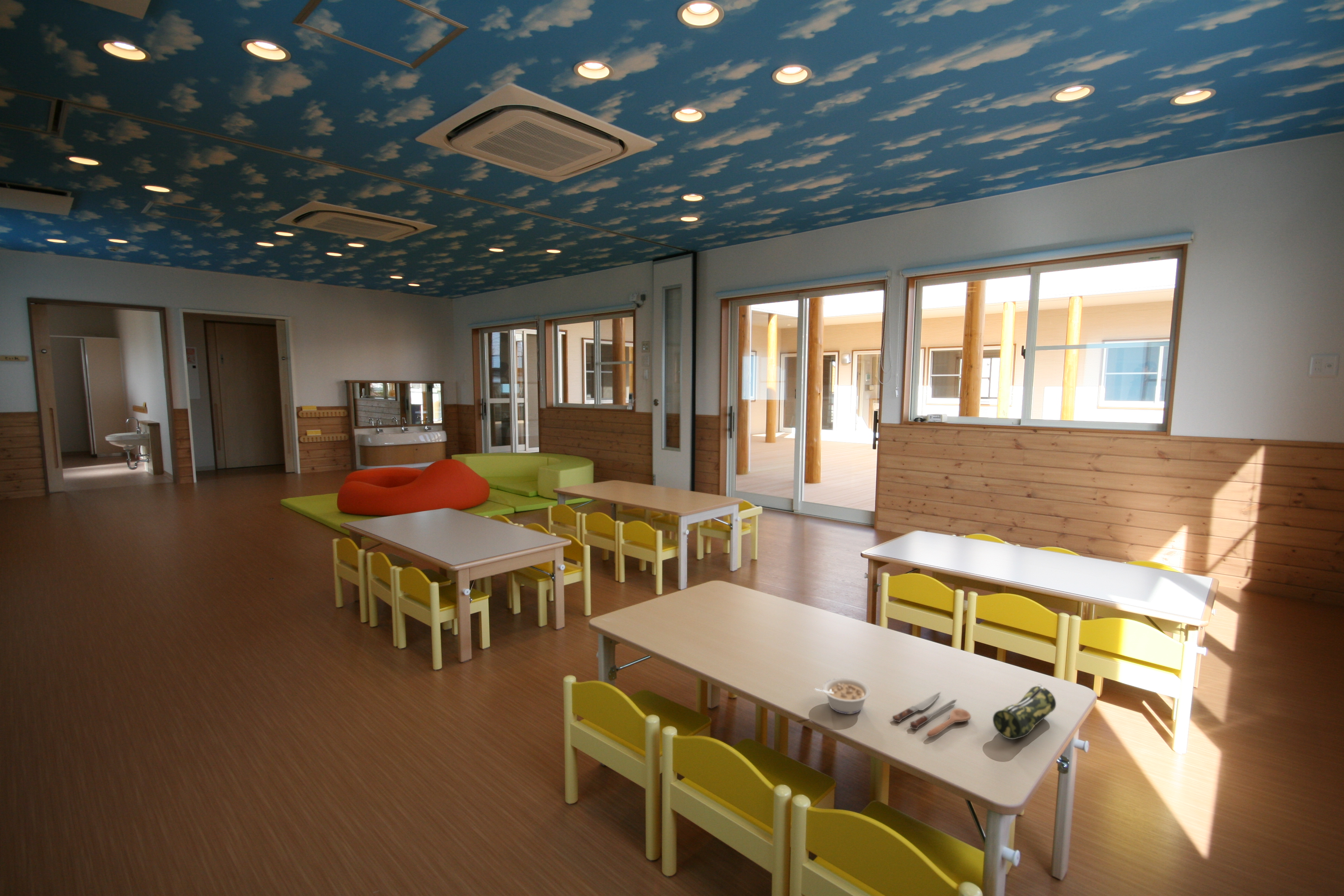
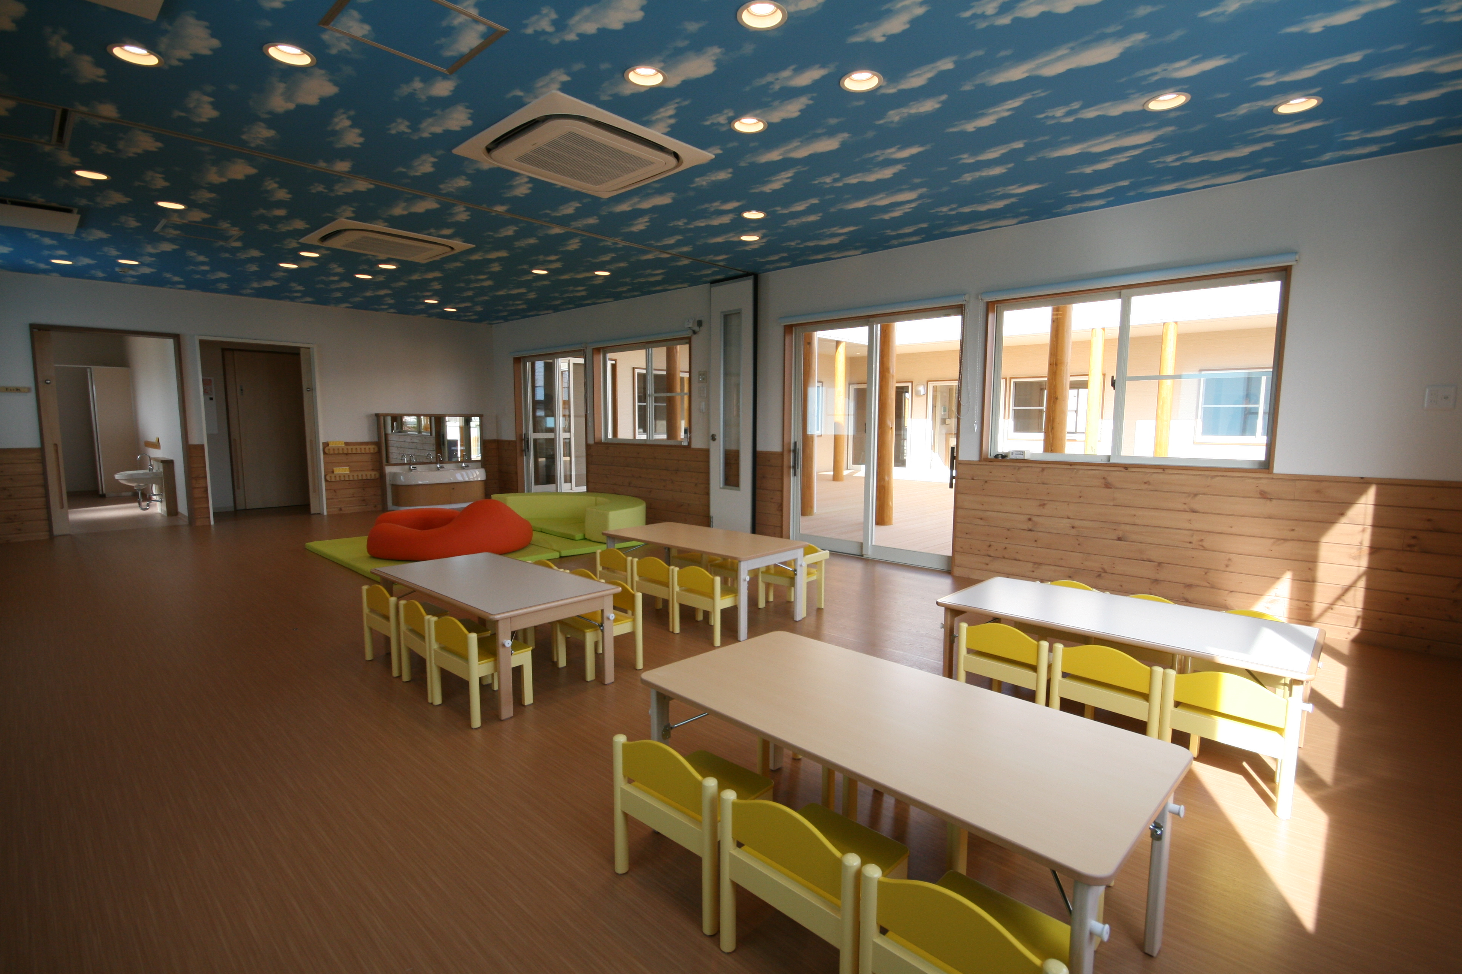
- legume [814,678,871,715]
- spoon [892,691,971,737]
- pencil case [992,684,1056,740]
